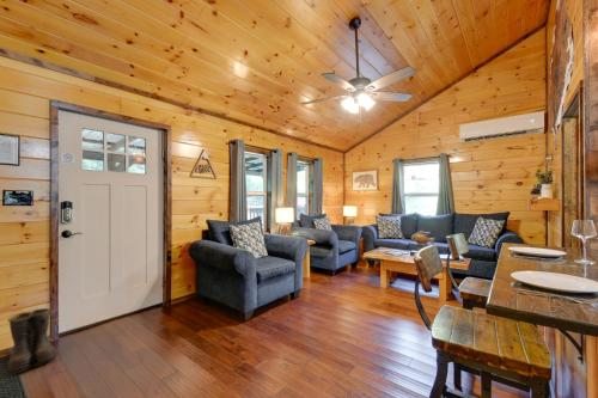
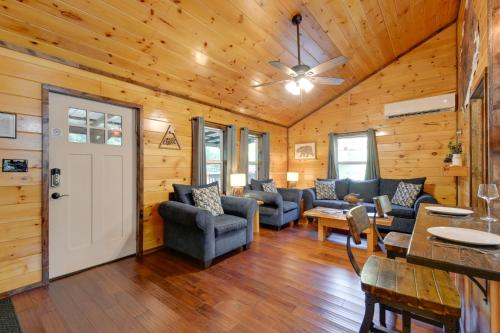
- boots [7,307,59,375]
